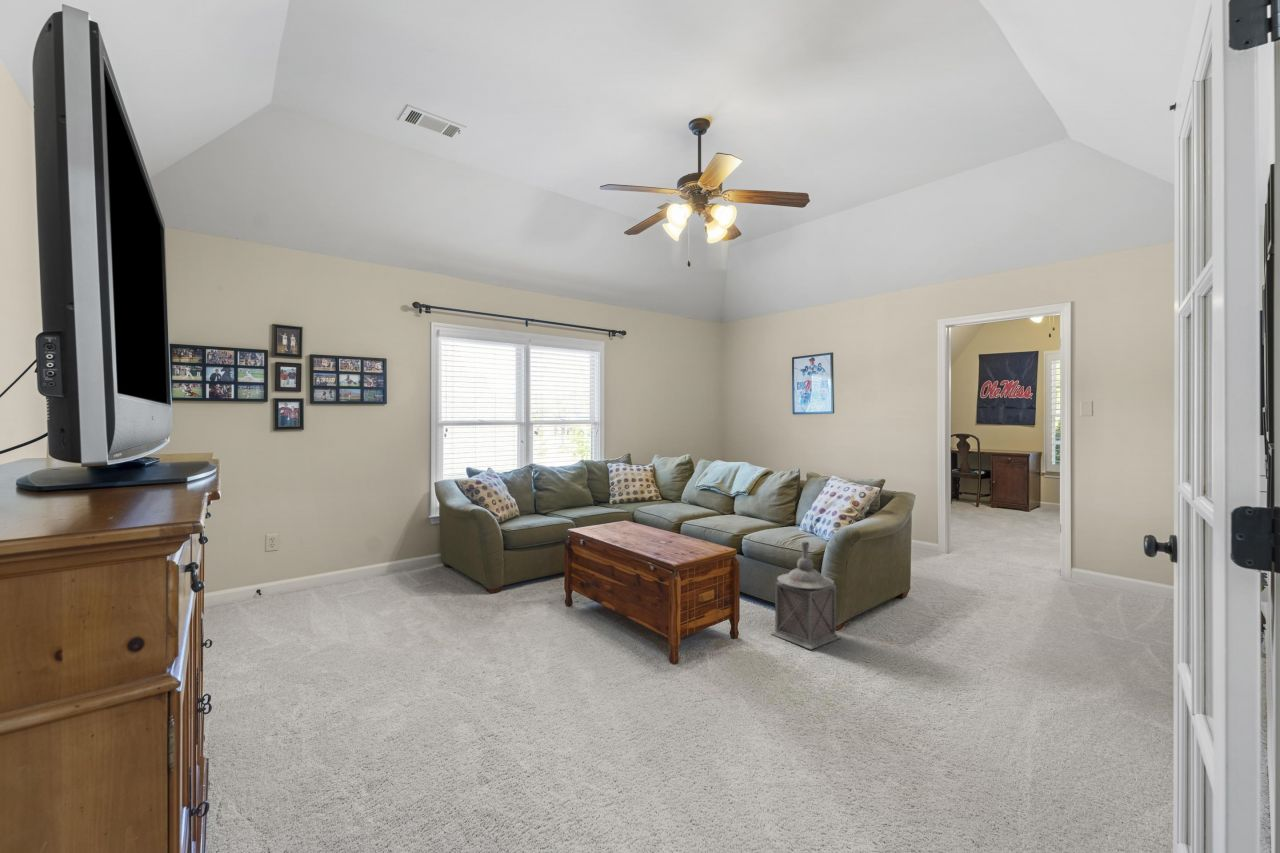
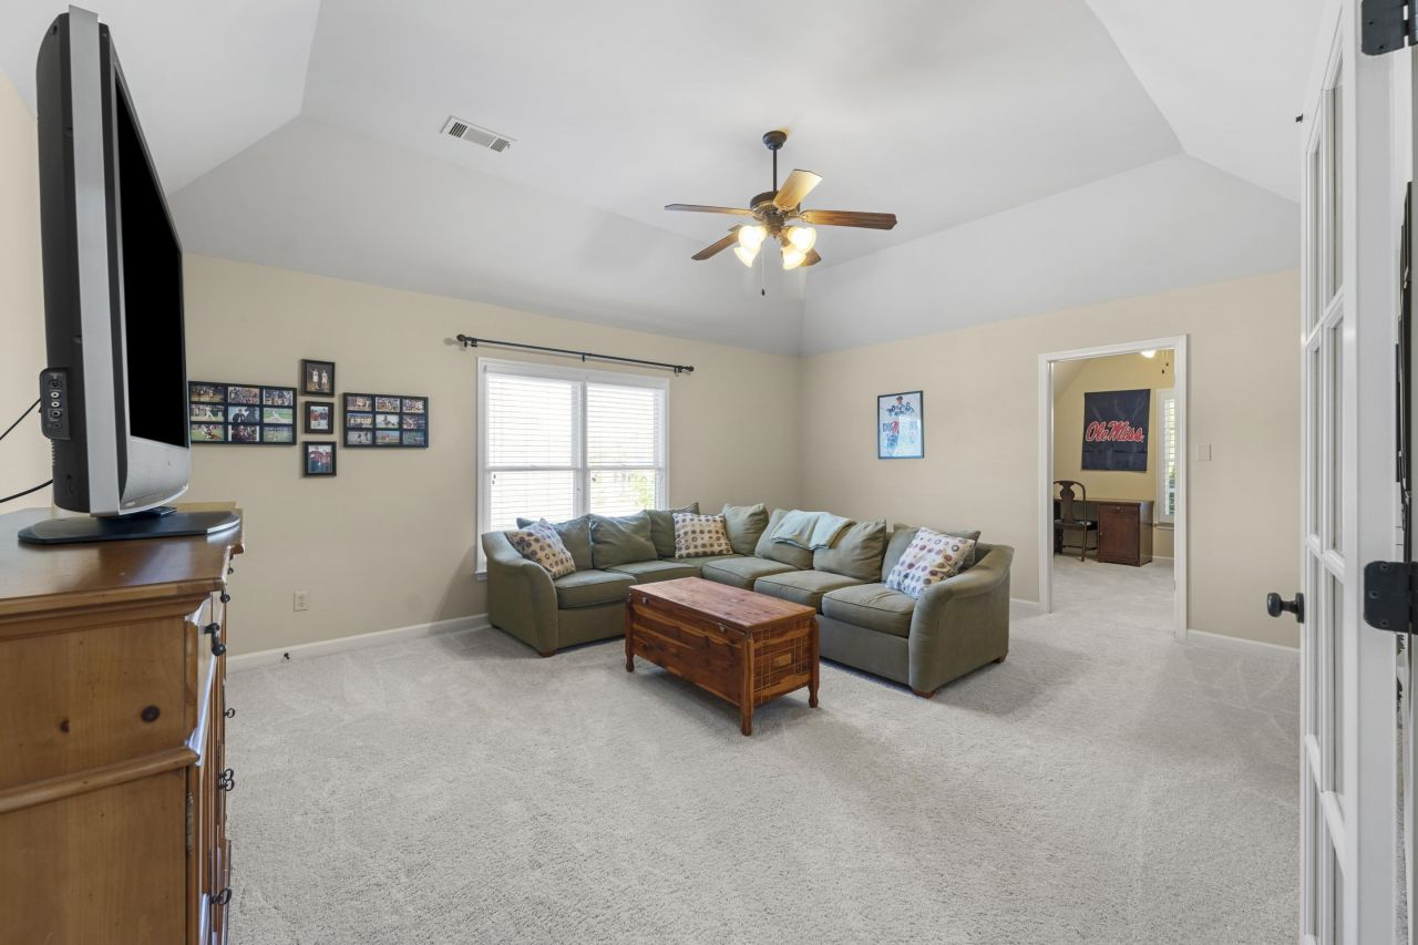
- lantern [770,540,842,650]
